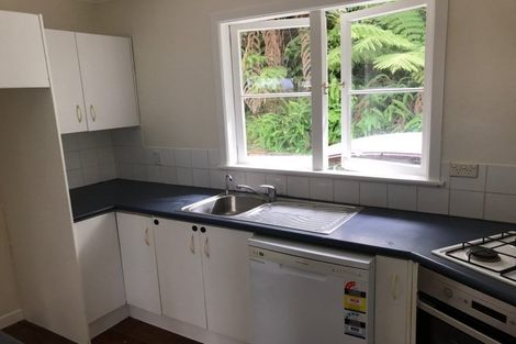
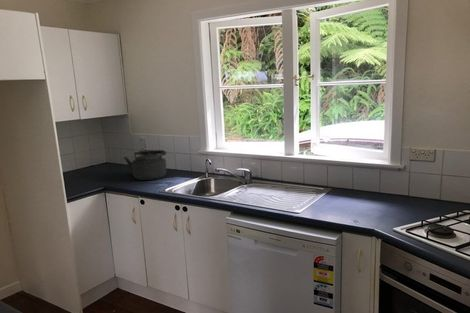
+ kettle [122,149,167,181]
